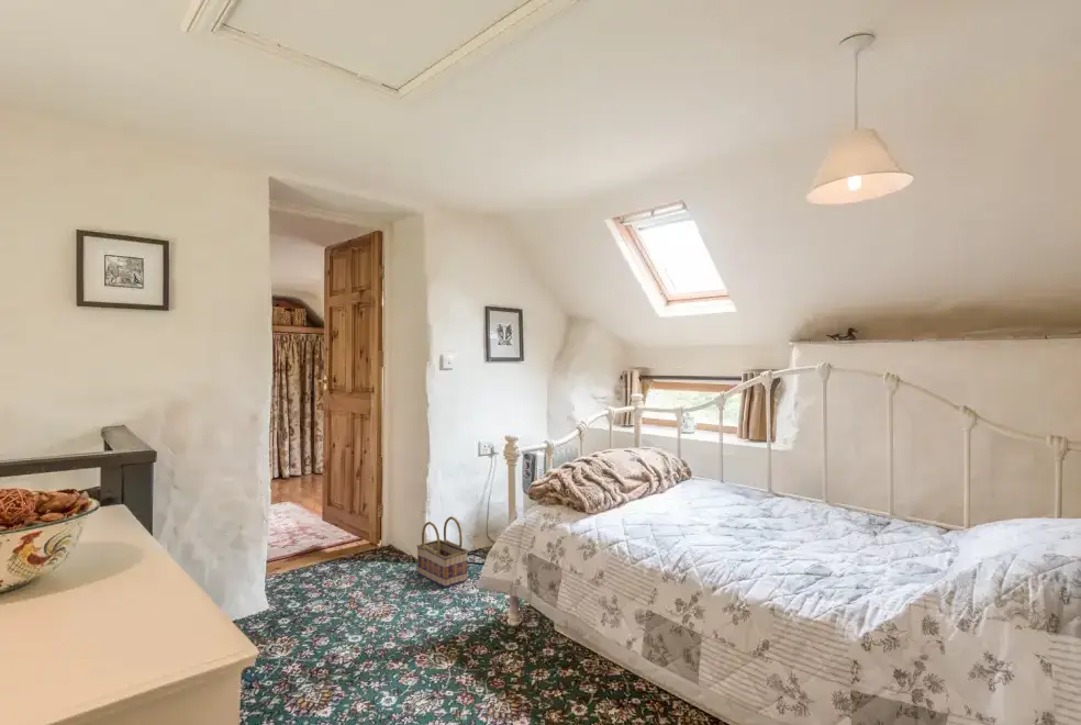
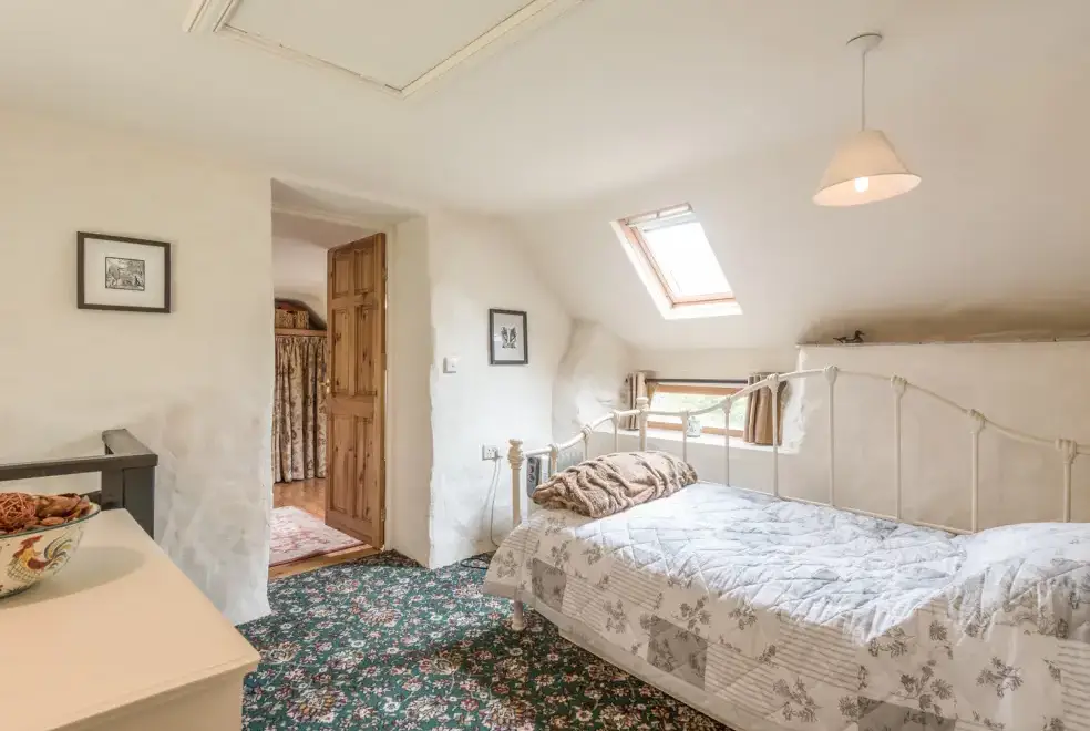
- basket [415,515,469,589]
